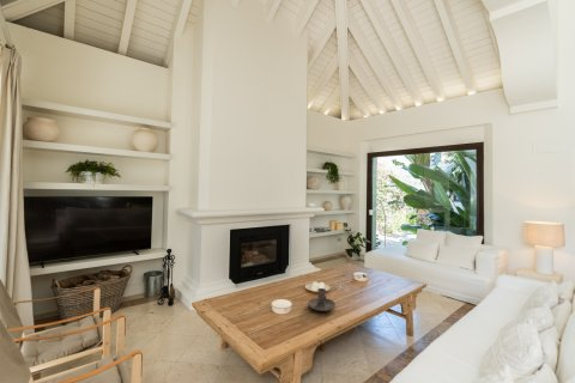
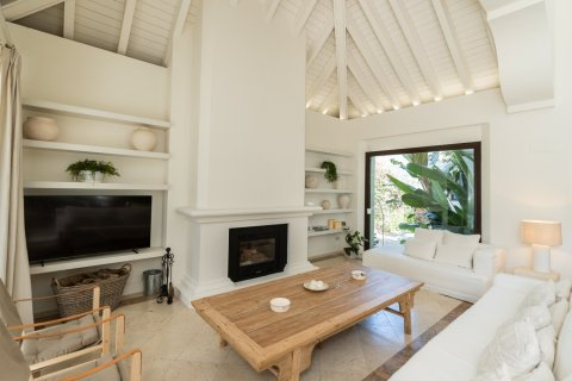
- candle holder [307,287,337,312]
